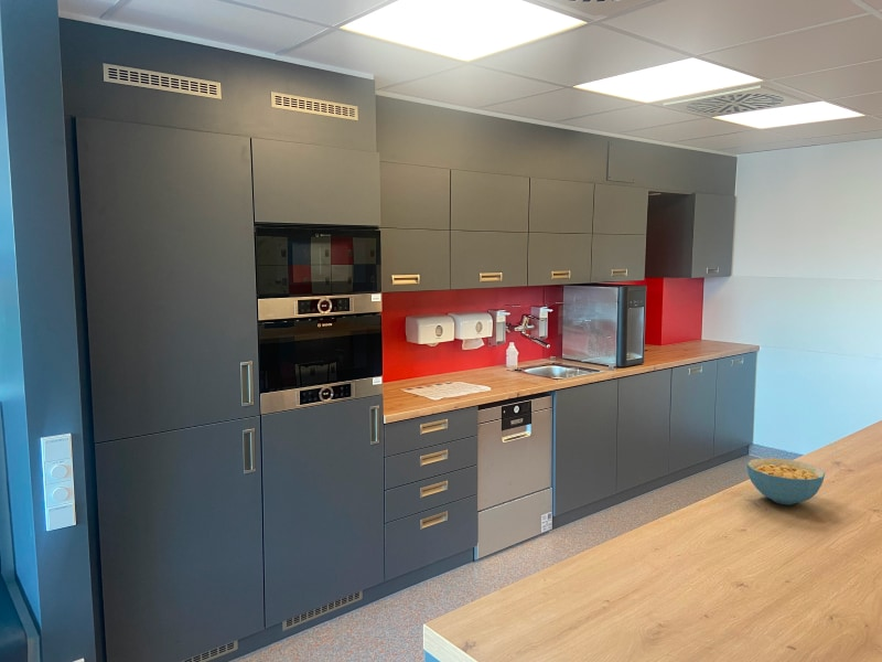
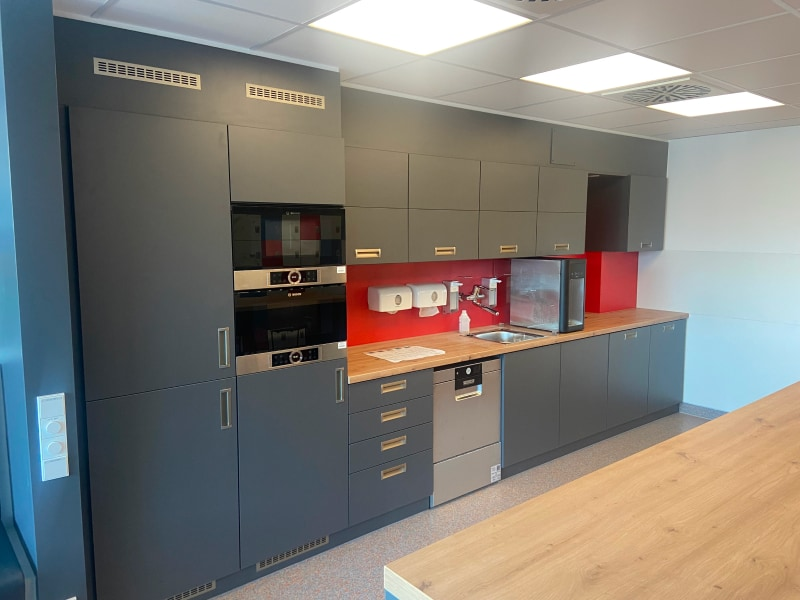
- cereal bowl [746,457,826,505]
